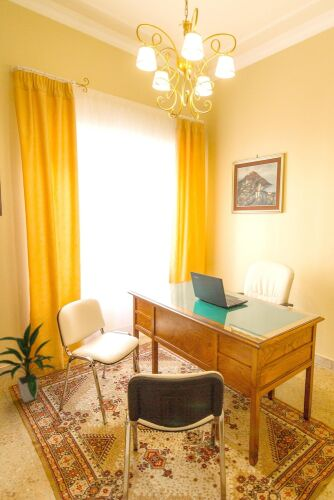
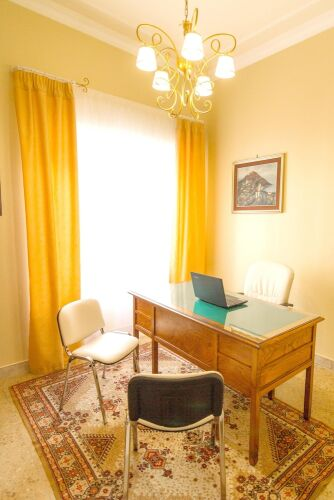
- indoor plant [0,320,57,403]
